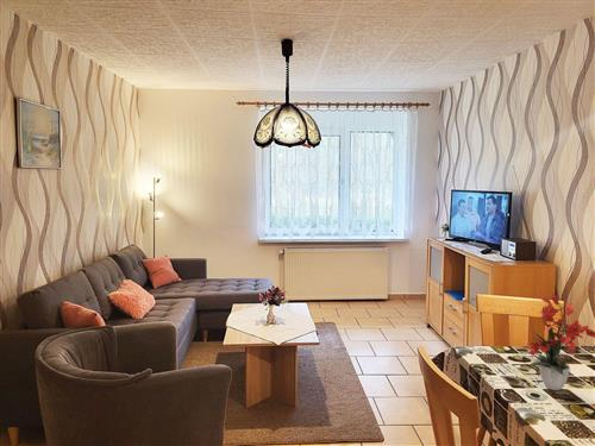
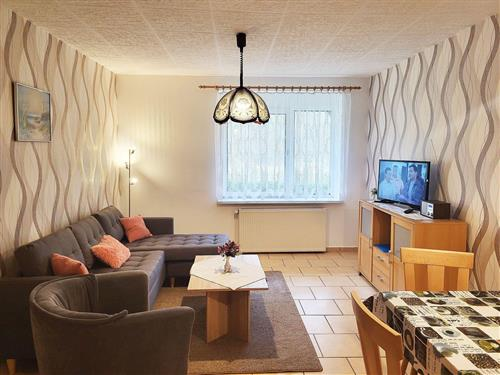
- potted flower [528,293,595,391]
